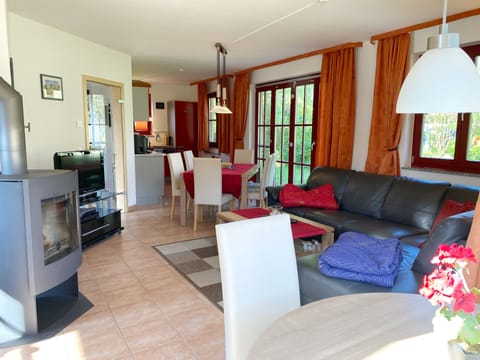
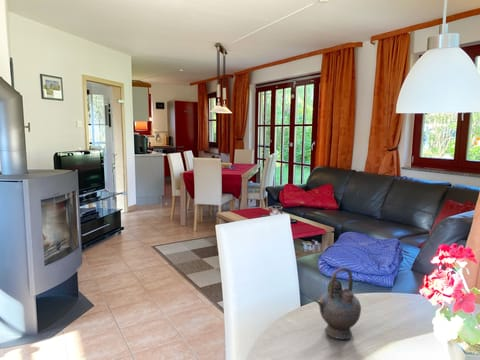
+ teapot [314,266,362,340]
